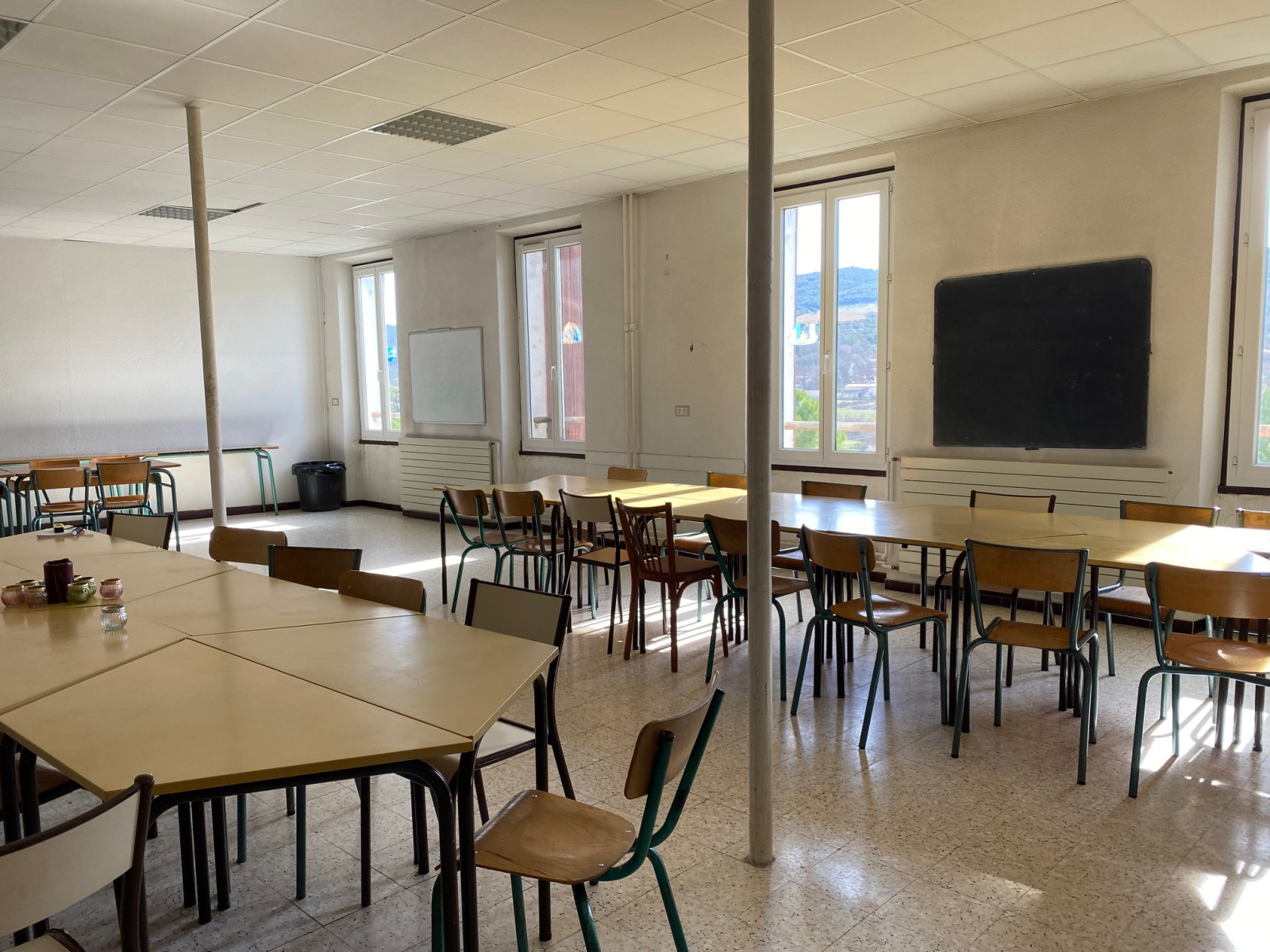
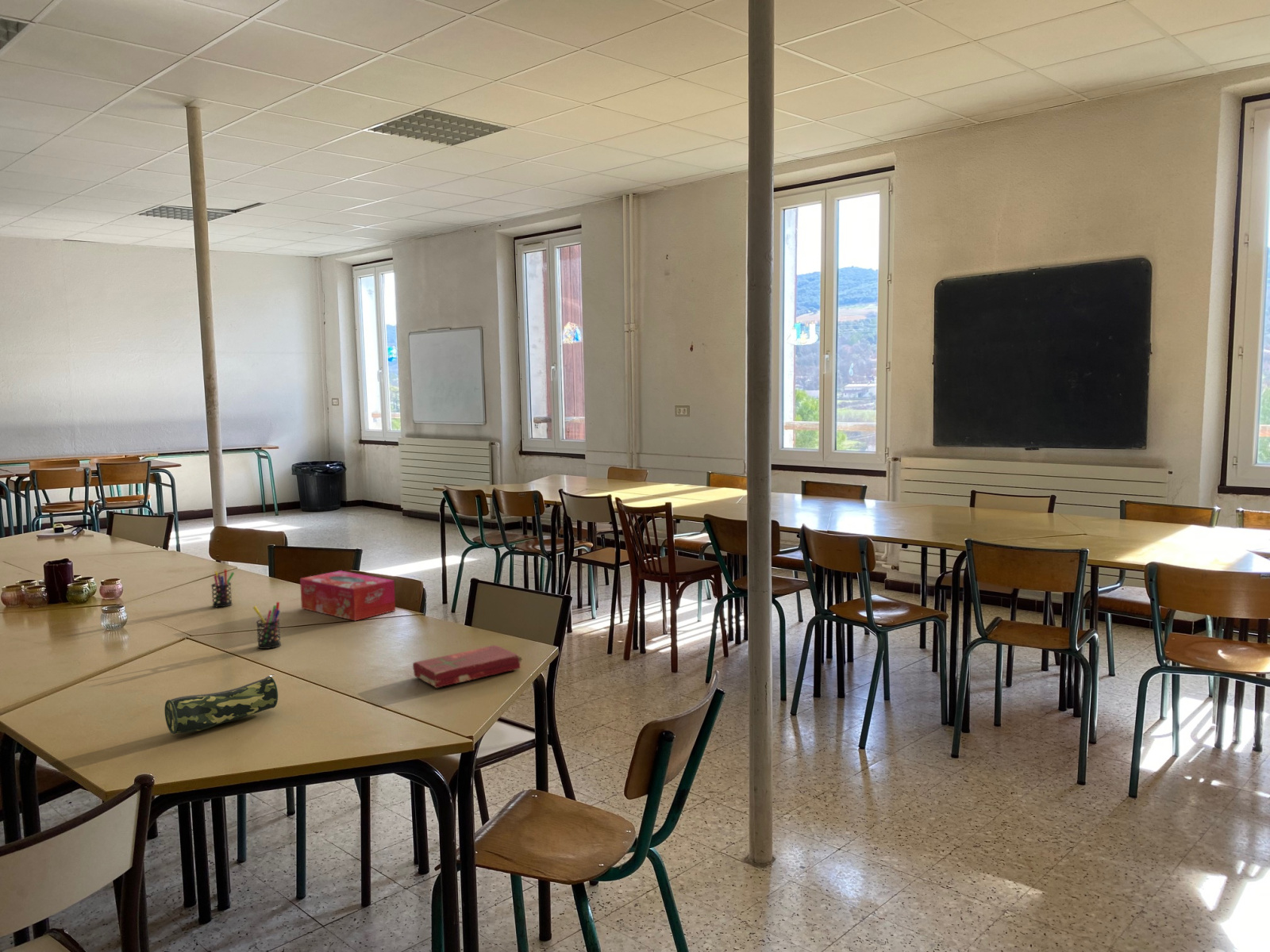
+ book [412,644,524,689]
+ tissue box [299,570,396,621]
+ pen holder [210,569,235,608]
+ pencil case [164,674,279,735]
+ pen holder [252,601,282,650]
